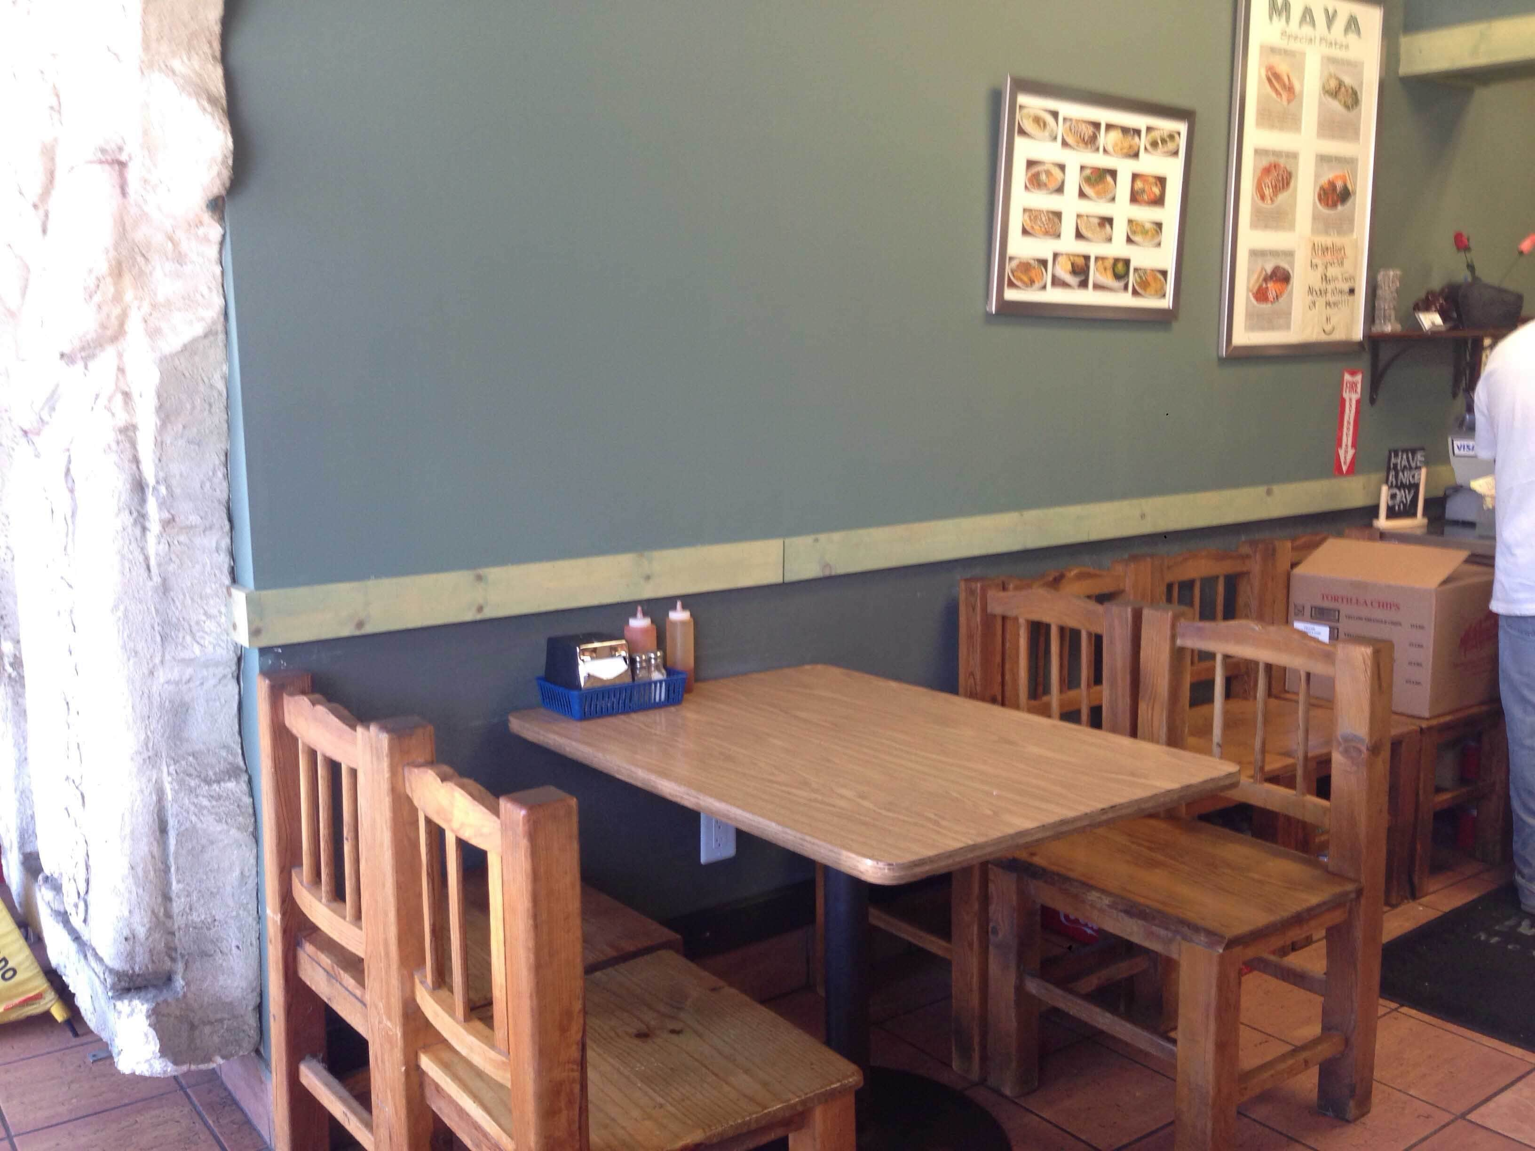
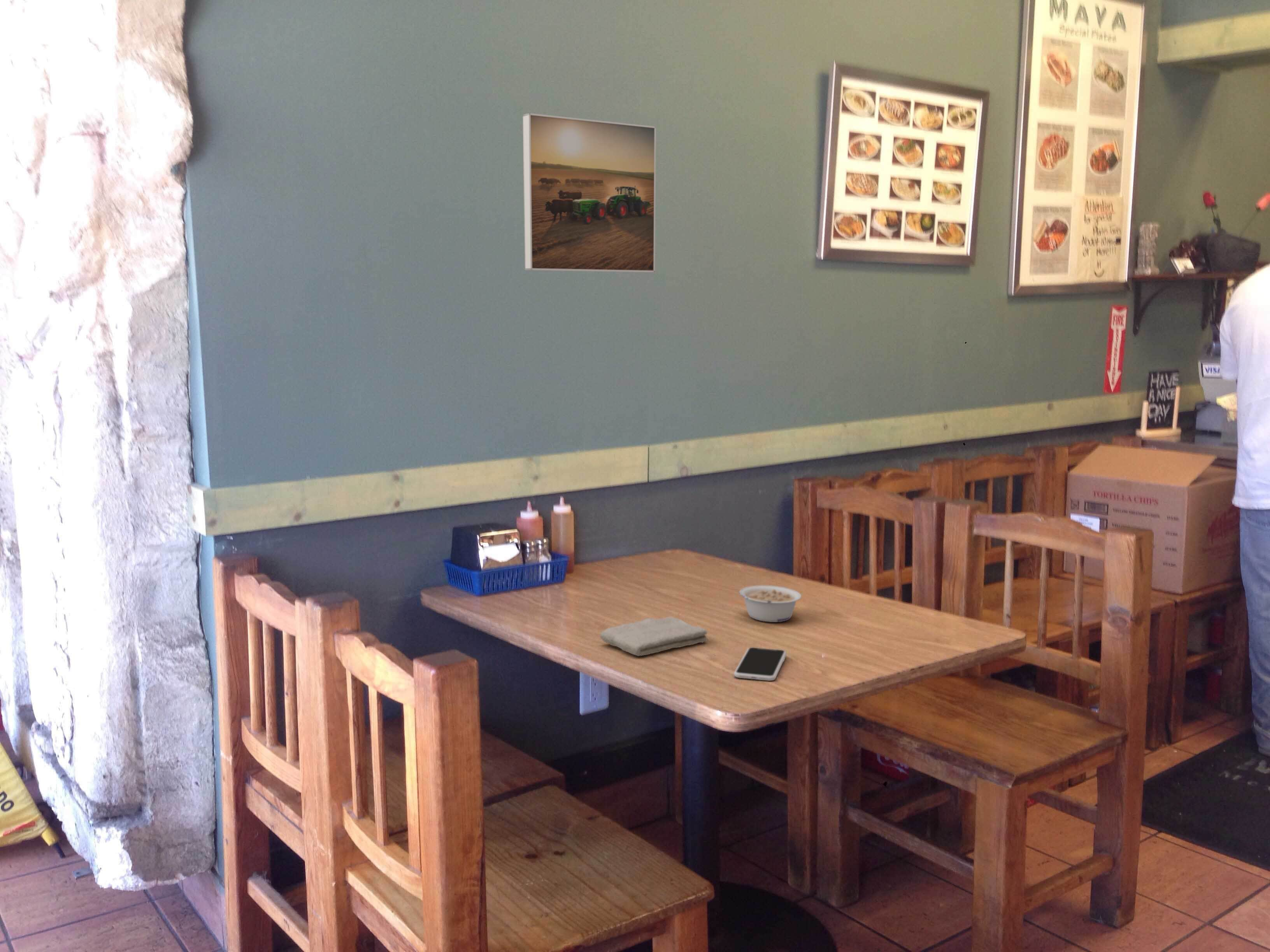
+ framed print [523,113,656,273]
+ legume [739,585,802,623]
+ smartphone [733,647,787,681]
+ washcloth [600,616,708,656]
